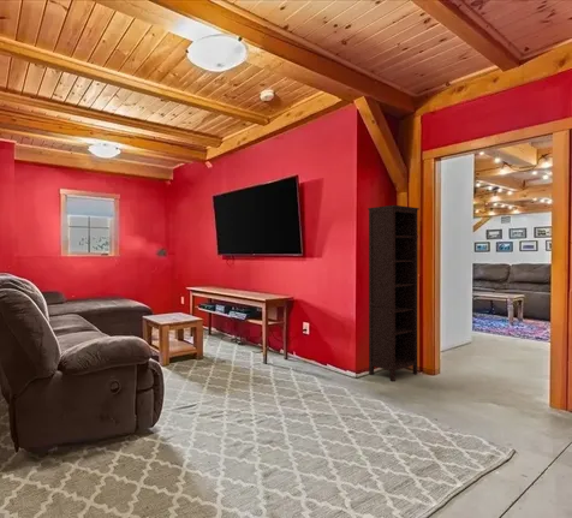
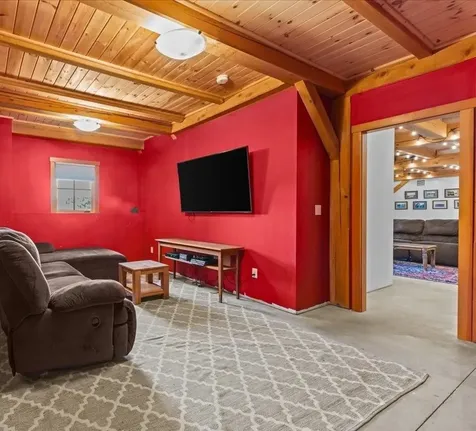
- bookcase [367,204,421,382]
